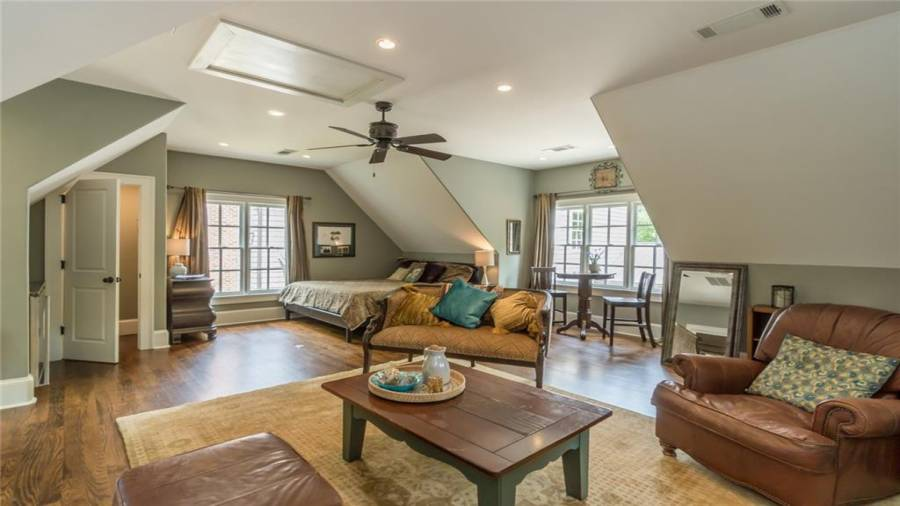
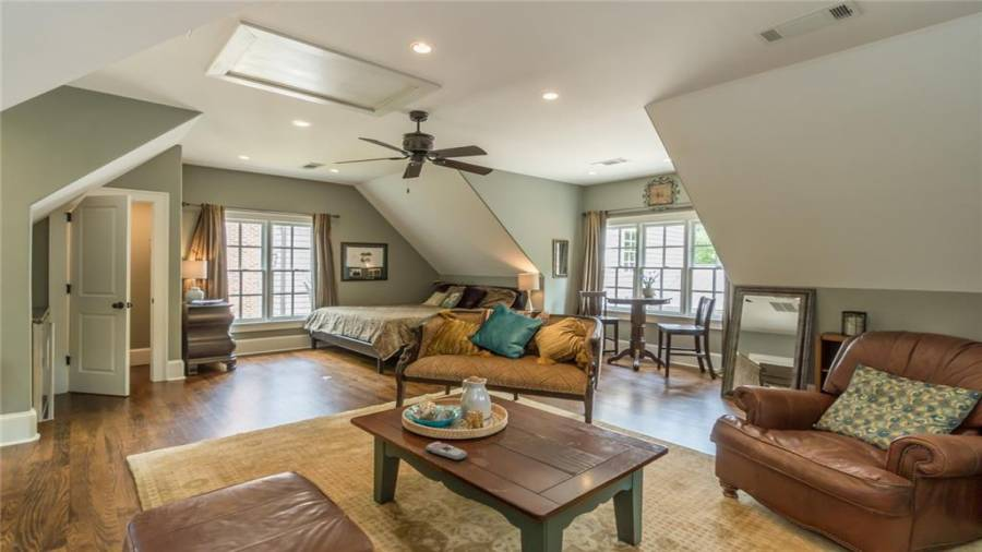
+ remote control [424,441,468,461]
